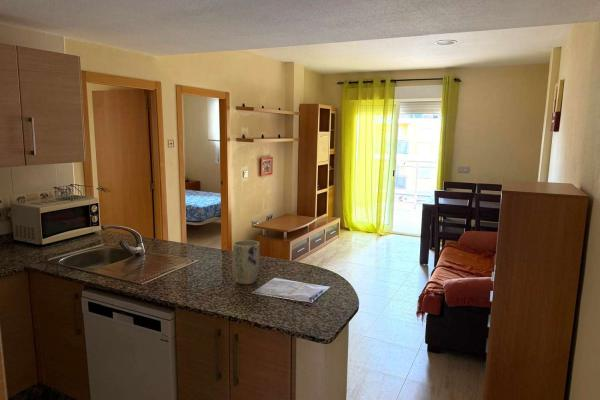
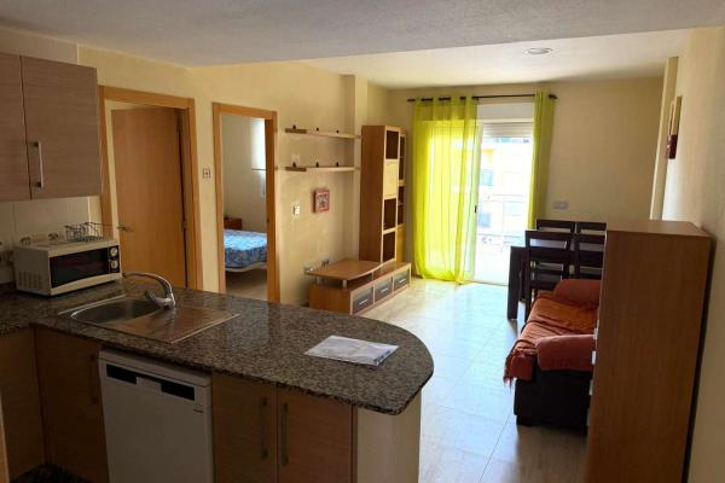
- plant pot [232,239,261,285]
